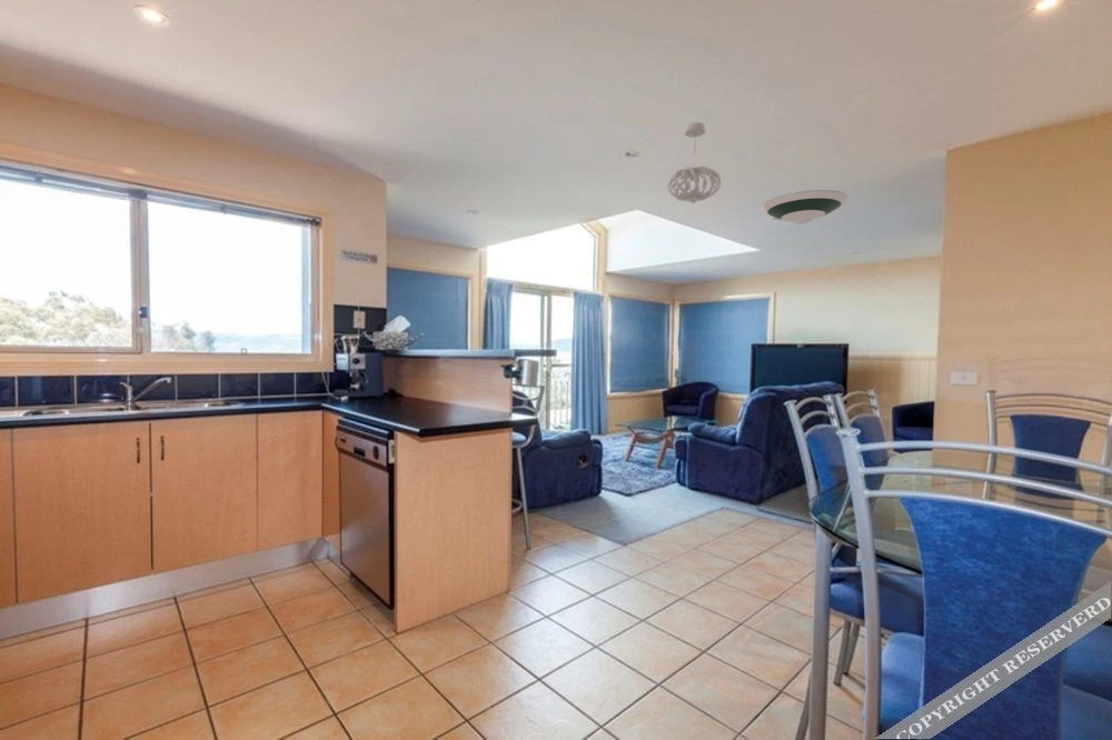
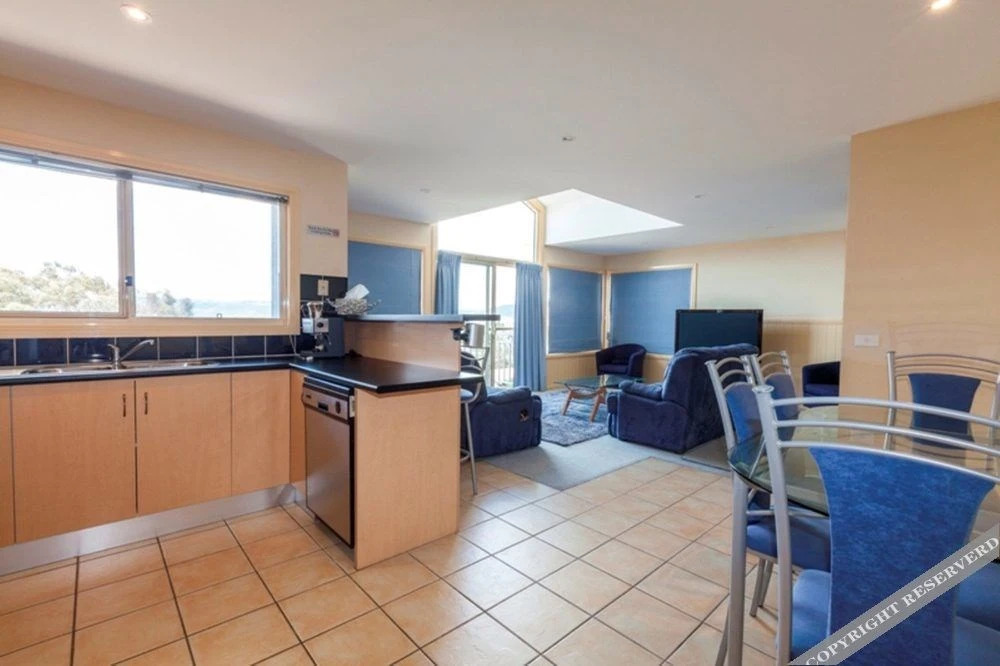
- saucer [761,189,850,226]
- pendant light [666,121,722,204]
